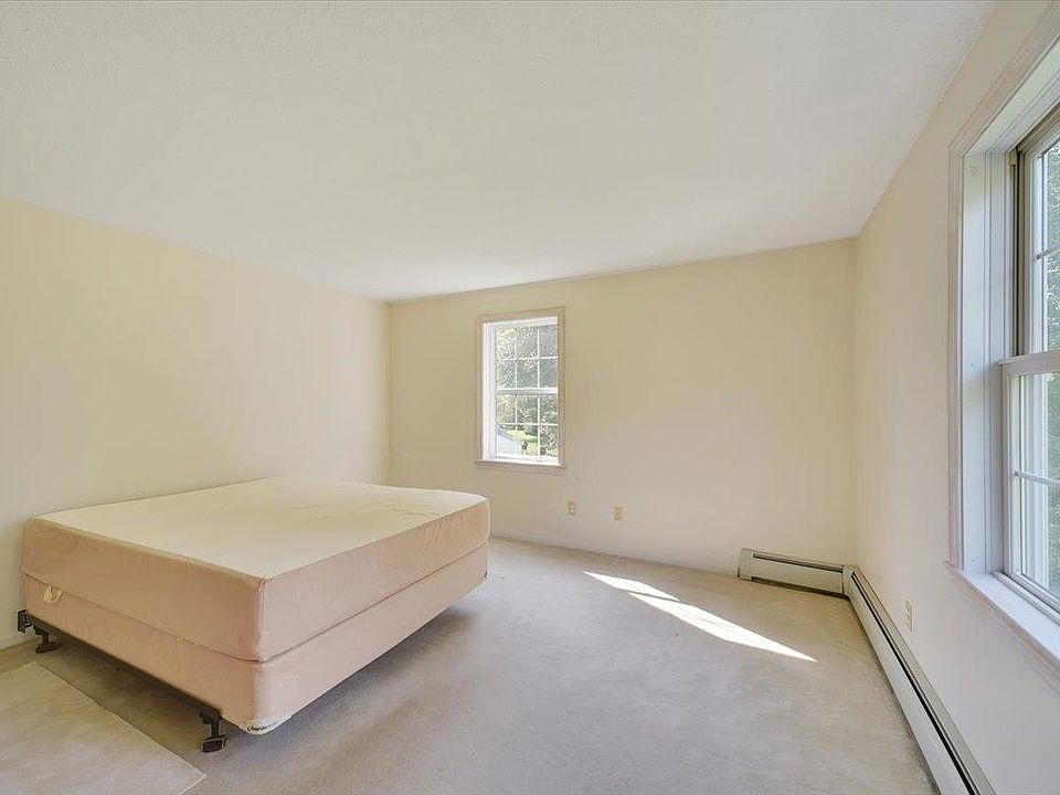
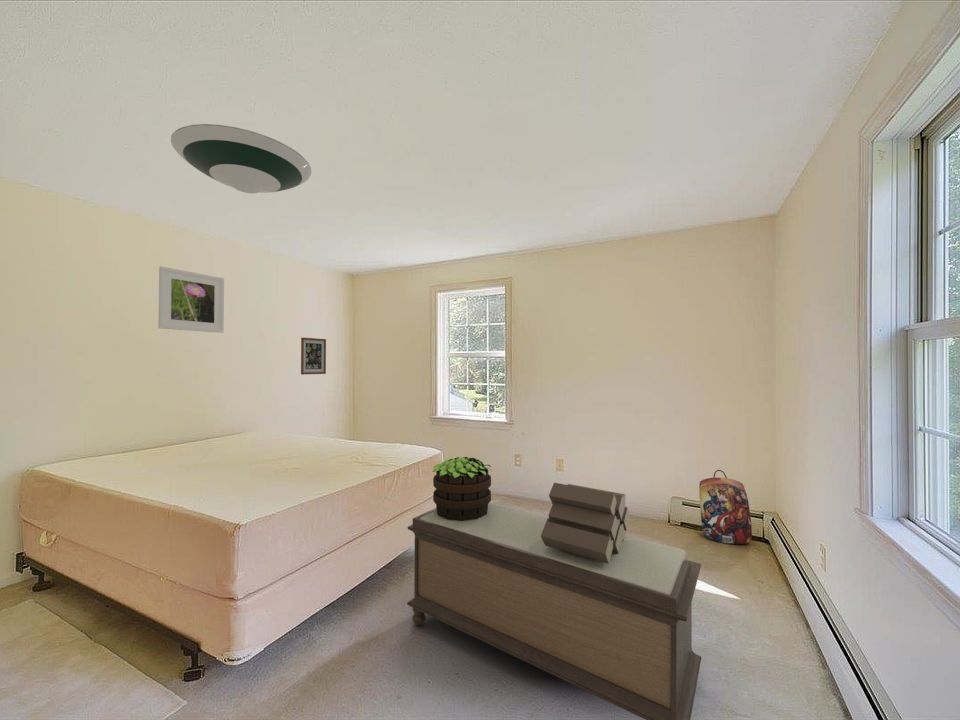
+ wall art [300,337,327,376]
+ backpack [698,469,753,545]
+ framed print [157,266,225,334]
+ bench [406,502,702,720]
+ potted plant [432,456,493,521]
+ log pile [541,482,631,564]
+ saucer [170,123,312,194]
